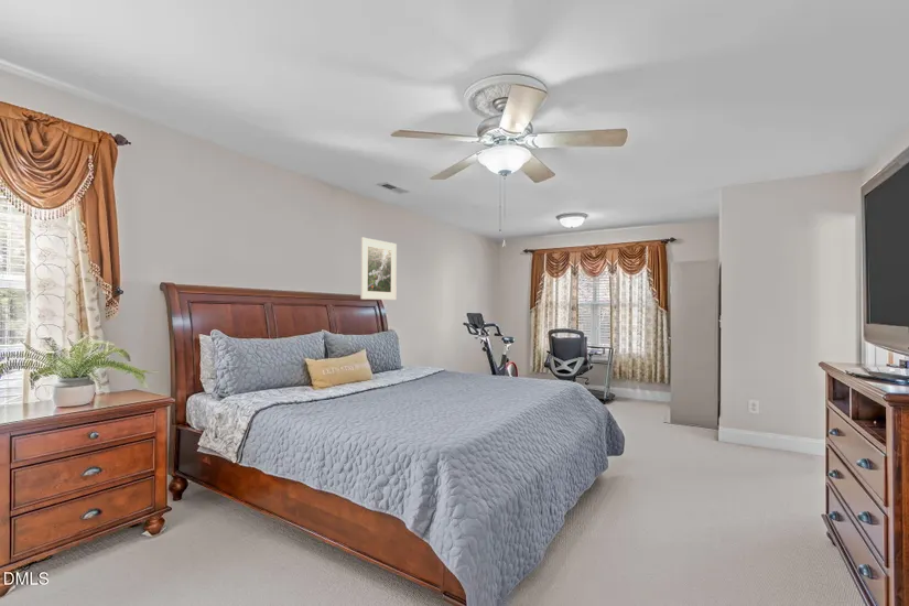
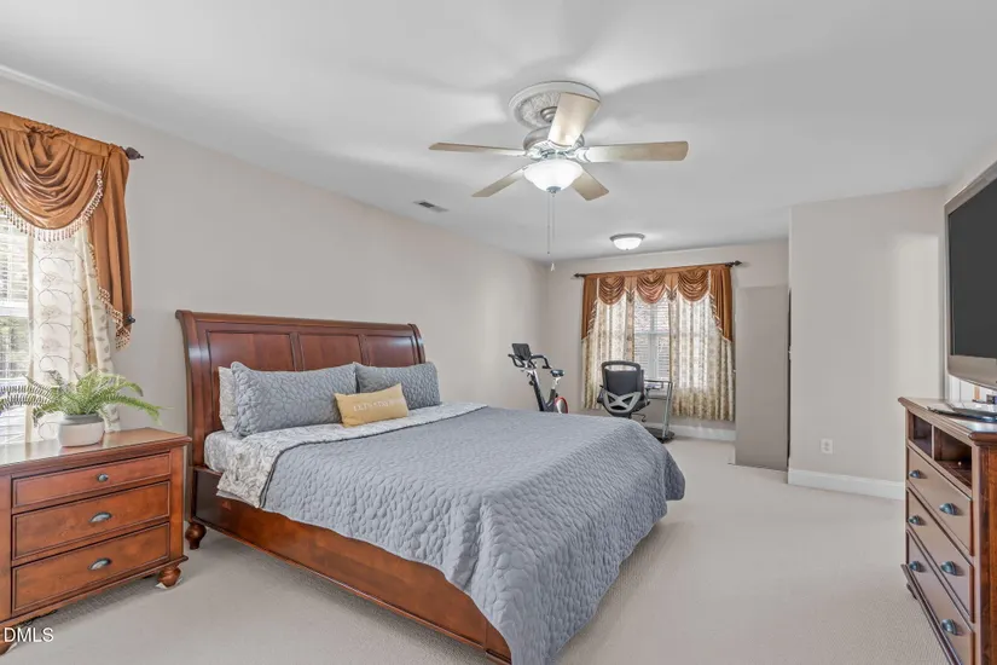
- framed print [359,237,398,301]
